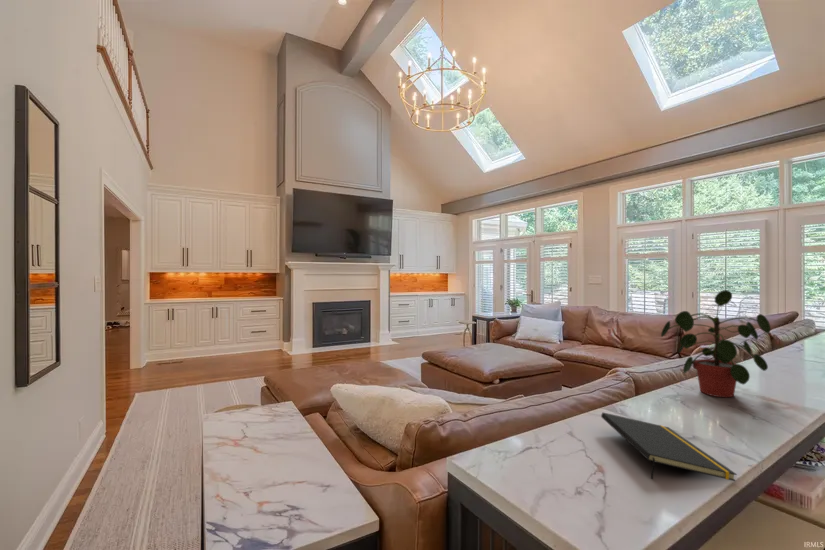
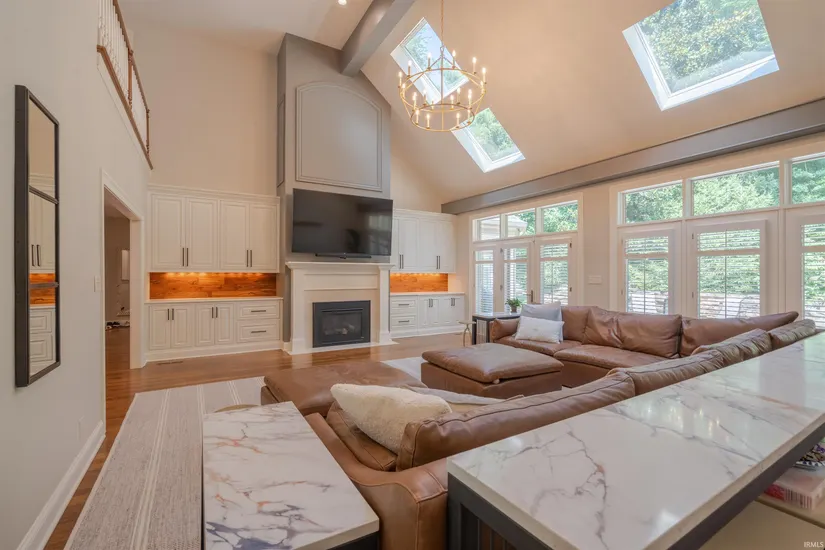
- notepad [600,412,738,482]
- potted plant [660,289,772,399]
